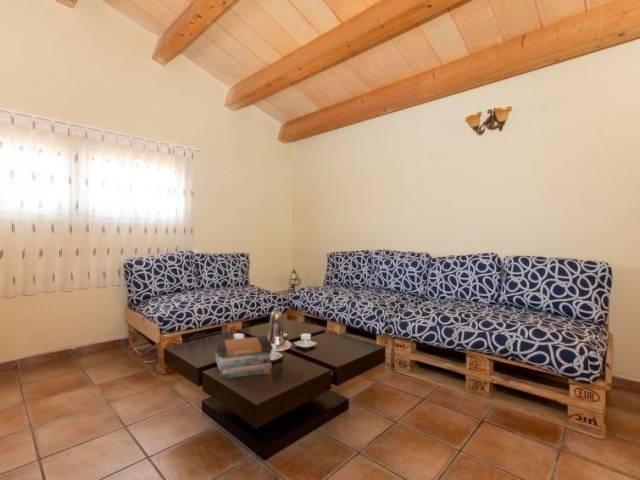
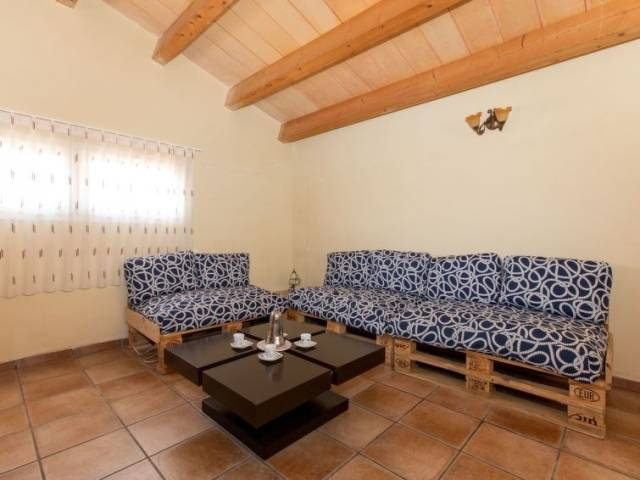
- book stack [214,335,274,380]
